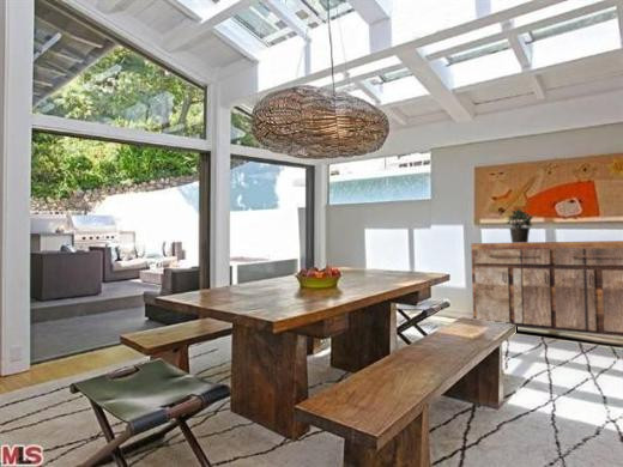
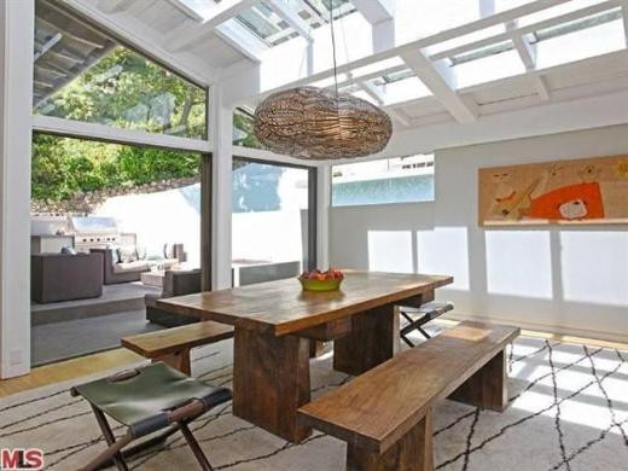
- potted plant [506,207,534,243]
- sideboard [470,239,623,338]
